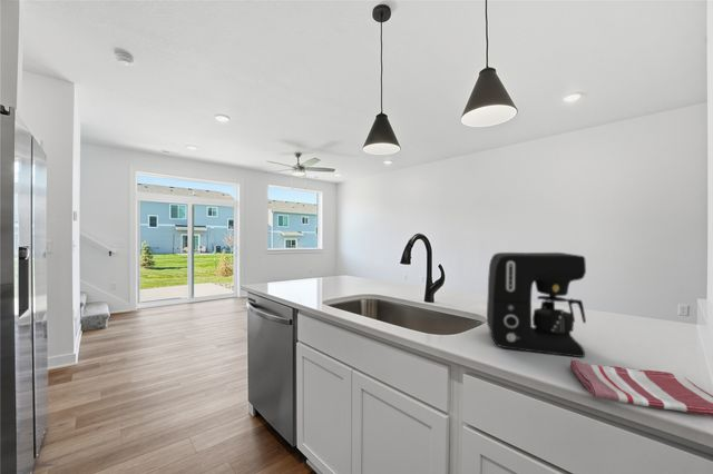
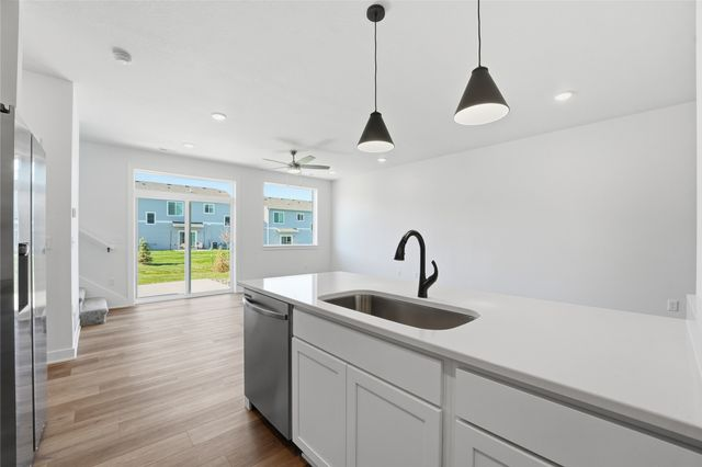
- coffee maker [486,251,587,358]
- dish towel [569,358,713,417]
